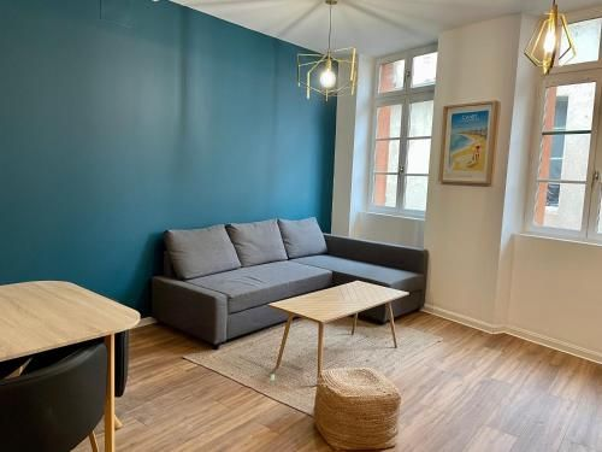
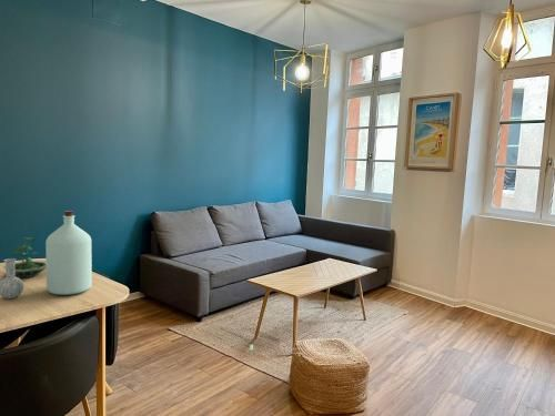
+ bottle [0,210,93,300]
+ terrarium [2,236,47,278]
